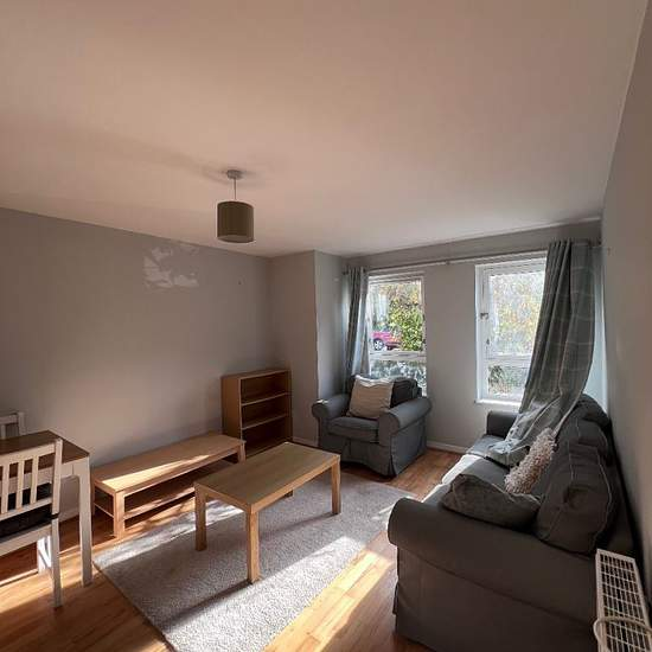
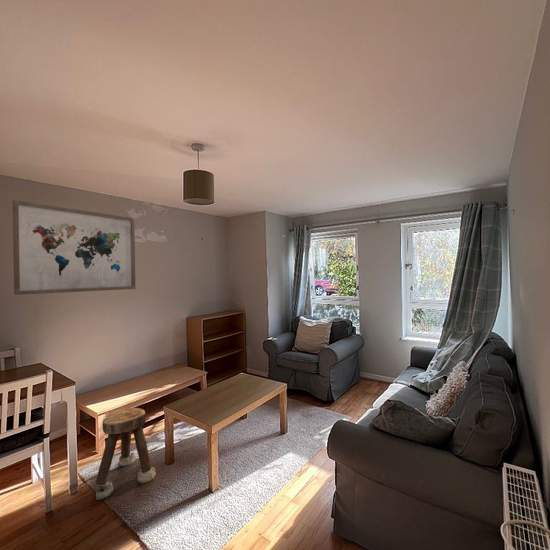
+ stool [94,407,157,501]
+ wall art [12,199,137,296]
